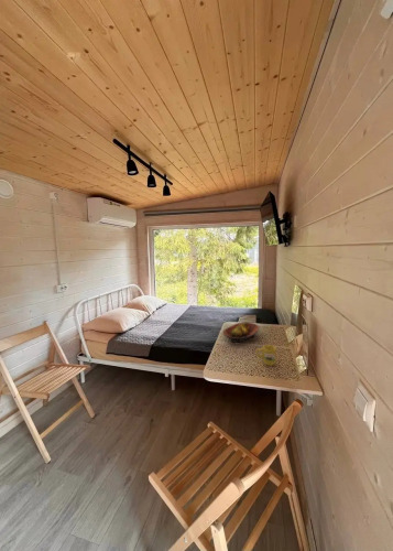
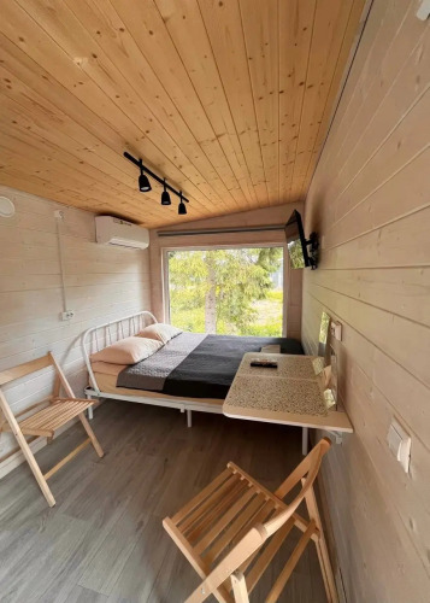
- mug [254,344,277,367]
- fruit bowl [221,321,261,344]
